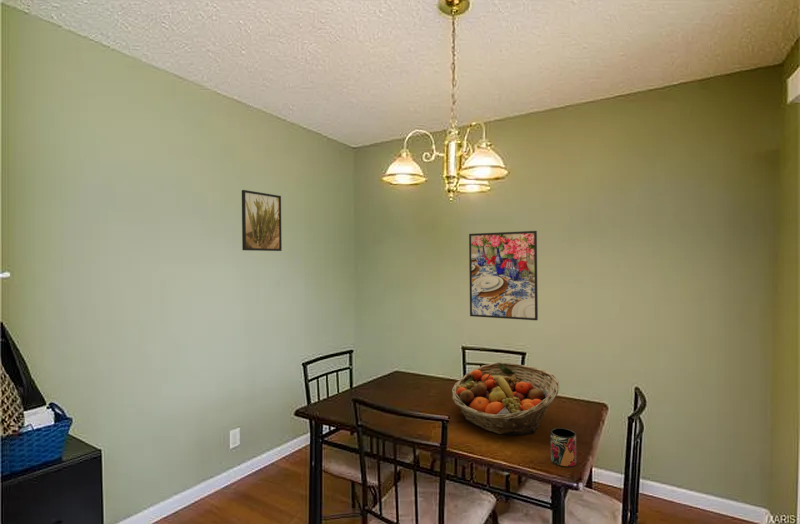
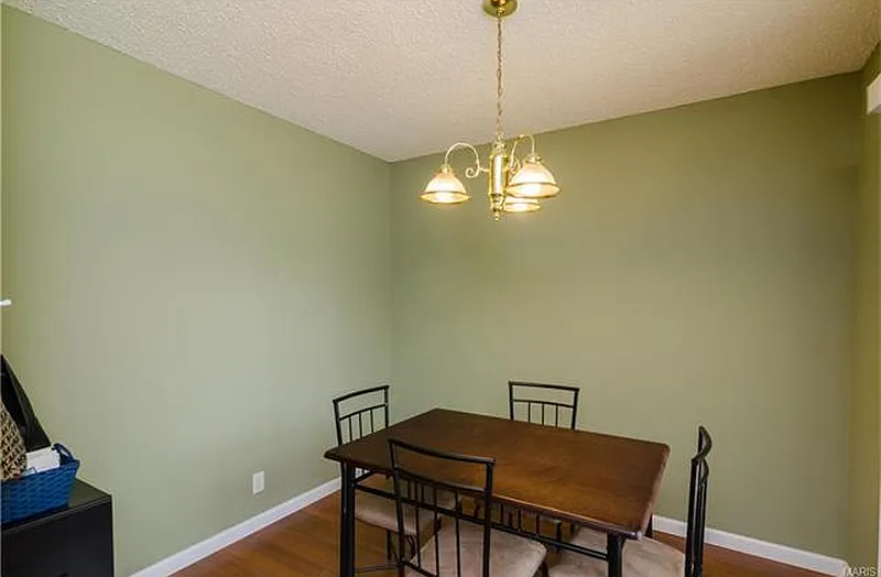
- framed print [468,230,539,321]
- mug [550,427,577,468]
- fruit basket [451,362,560,436]
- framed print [241,189,283,252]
